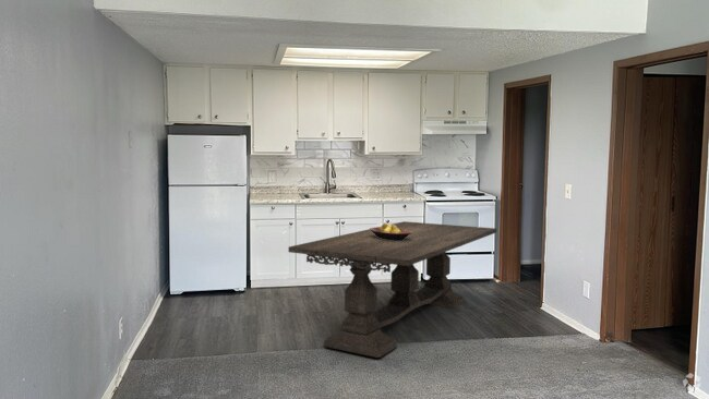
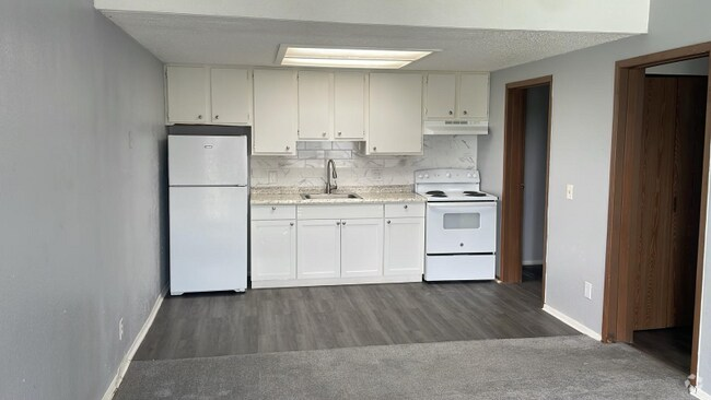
- dining table [288,220,497,359]
- fruit bowl [369,222,411,241]
